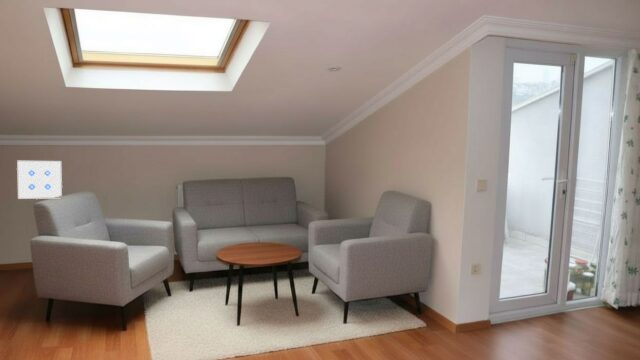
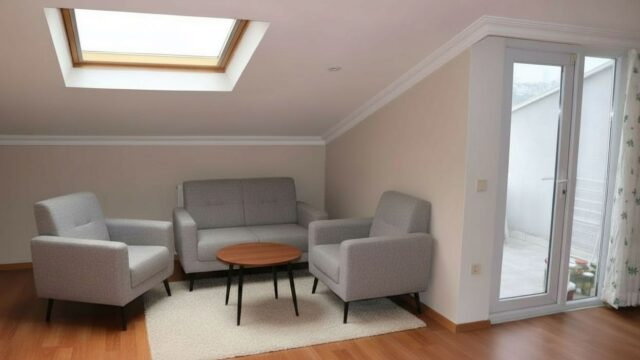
- wall art [16,160,63,200]
